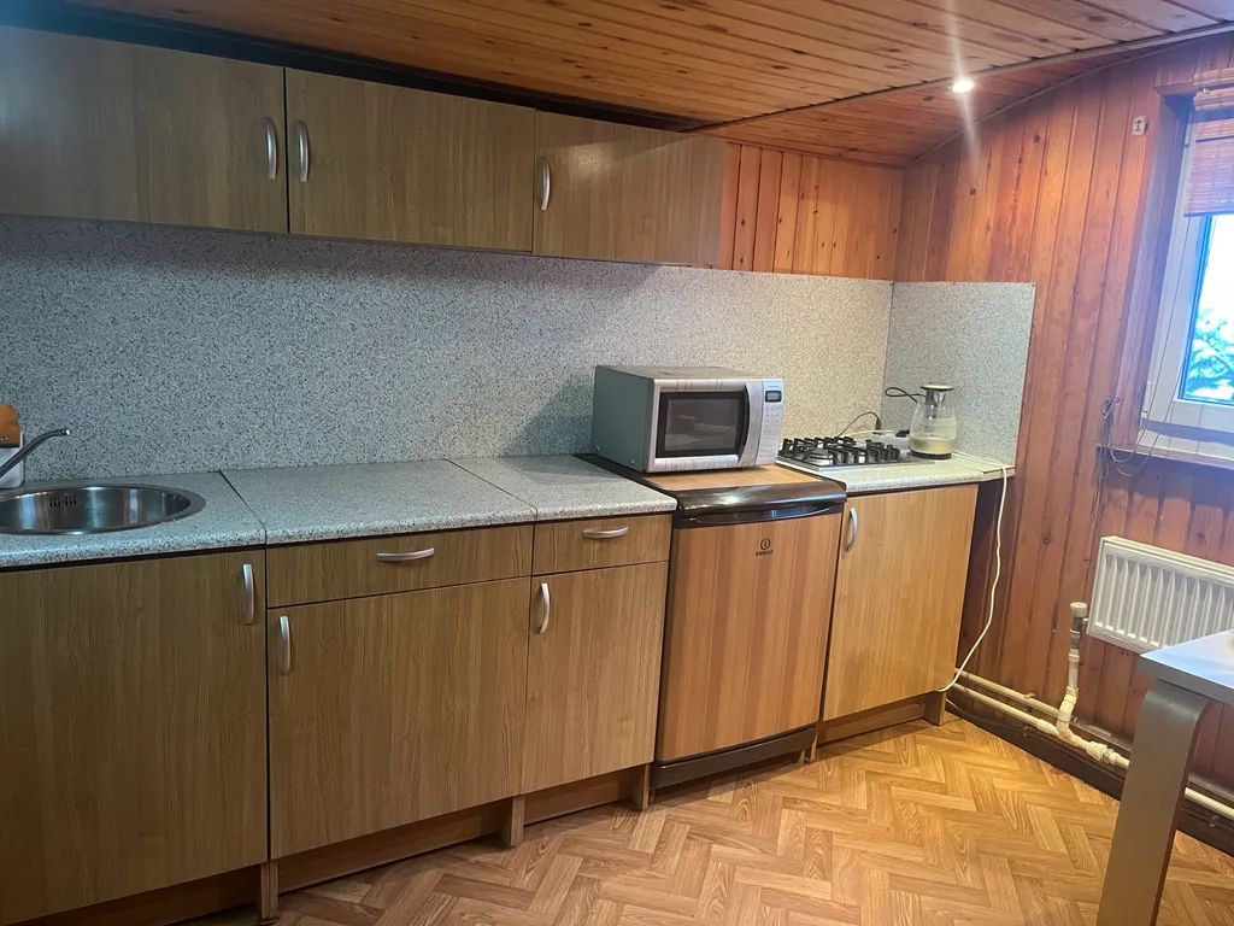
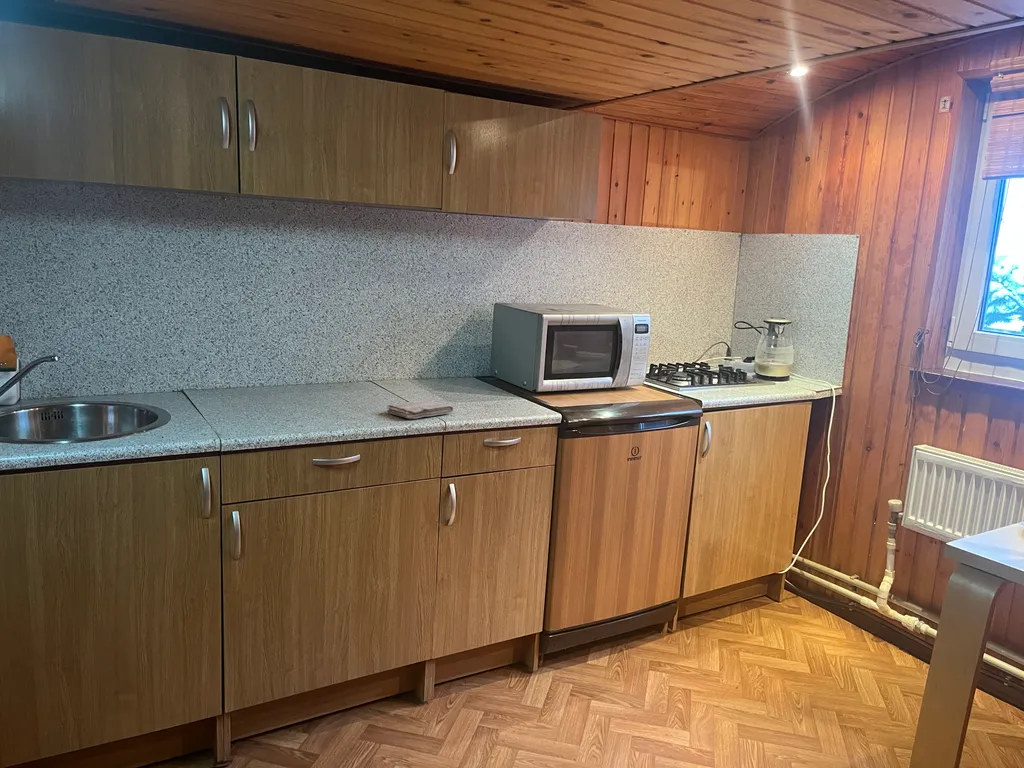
+ washcloth [386,399,454,420]
